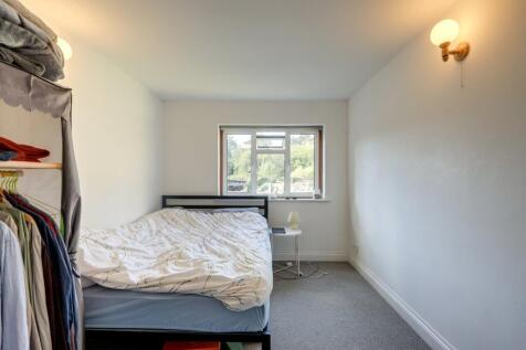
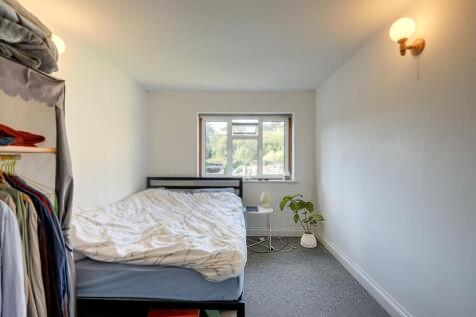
+ house plant [279,193,326,249]
